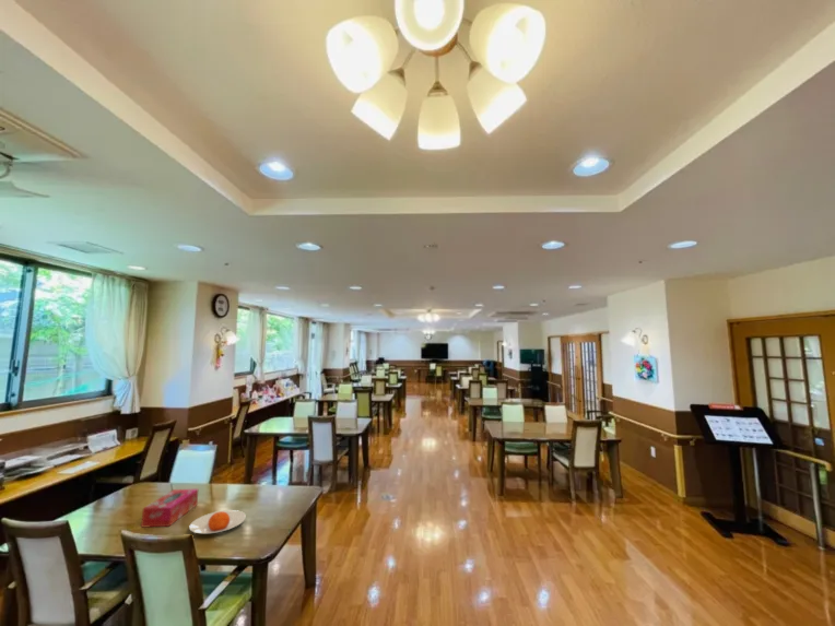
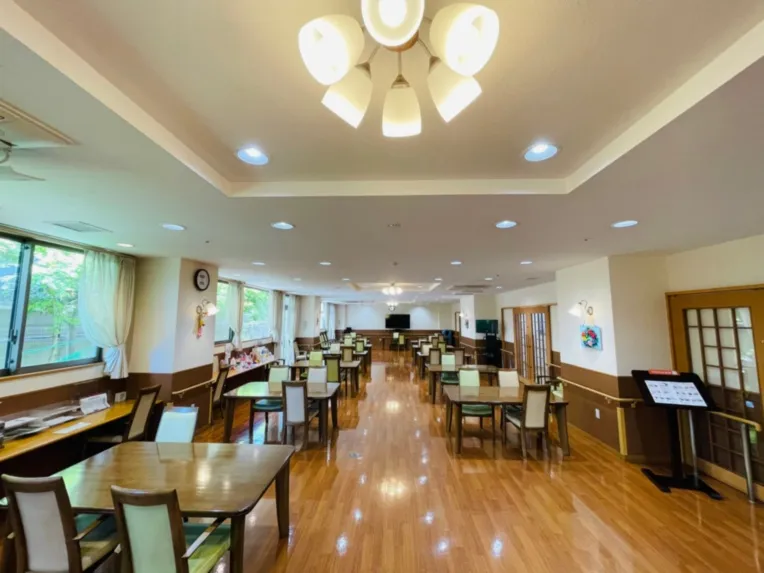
- plate [188,509,247,534]
- tissue box [140,488,199,528]
